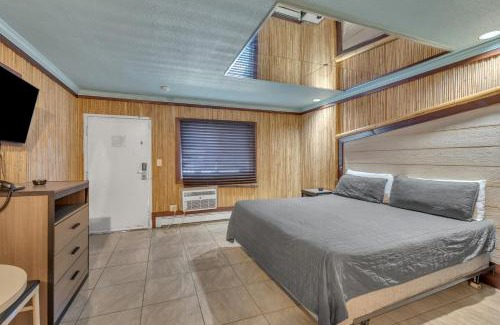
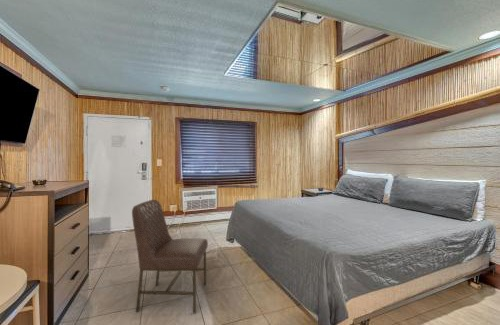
+ chair [131,199,209,314]
